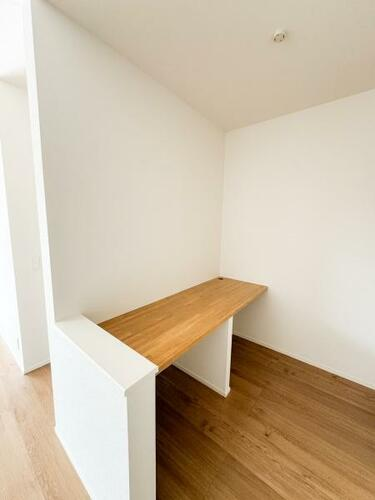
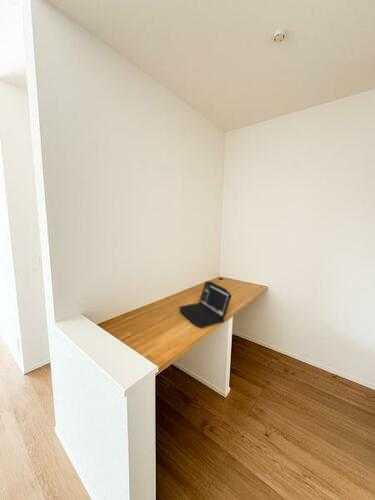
+ laptop [179,280,233,329]
